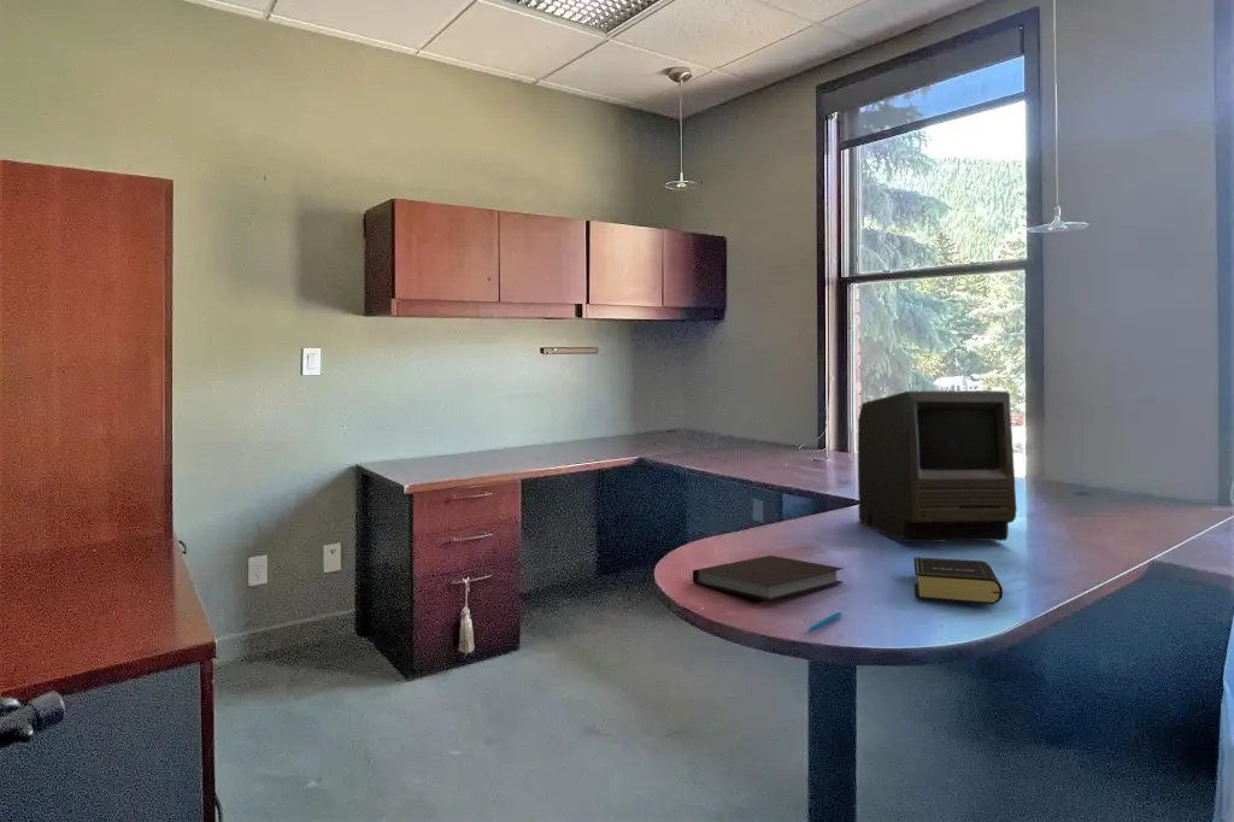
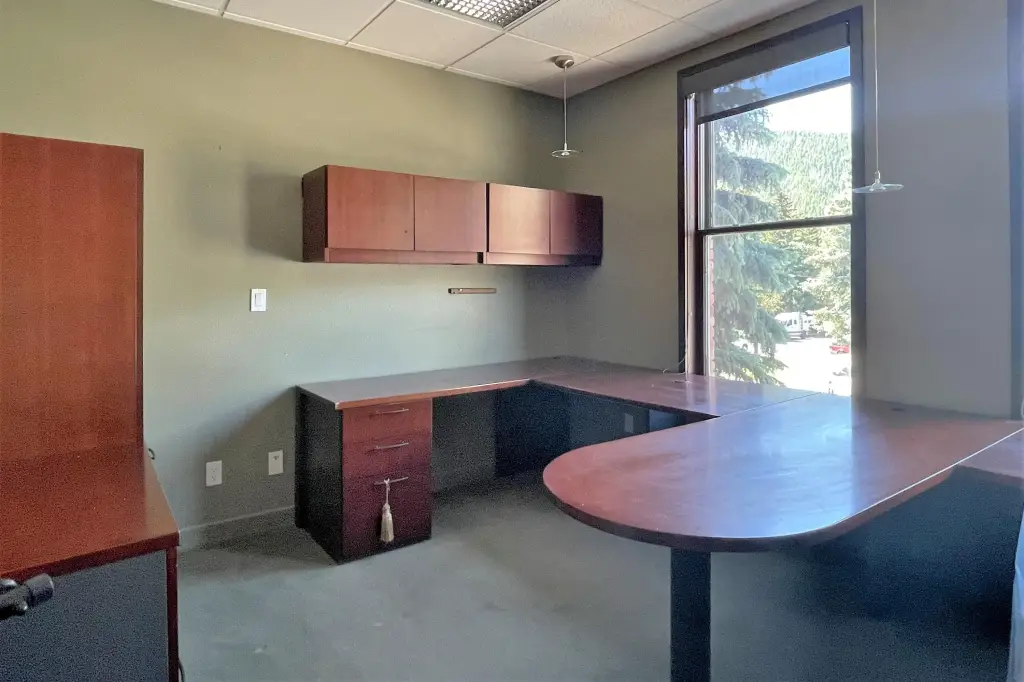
- monitor [857,389,1018,544]
- notebook [692,554,845,603]
- book [912,556,1004,605]
- pen [806,611,844,633]
